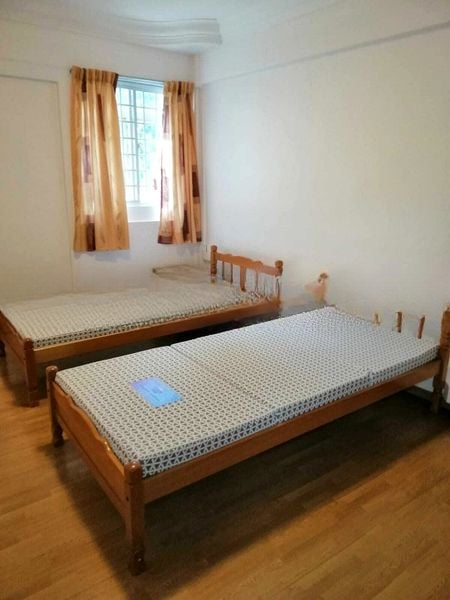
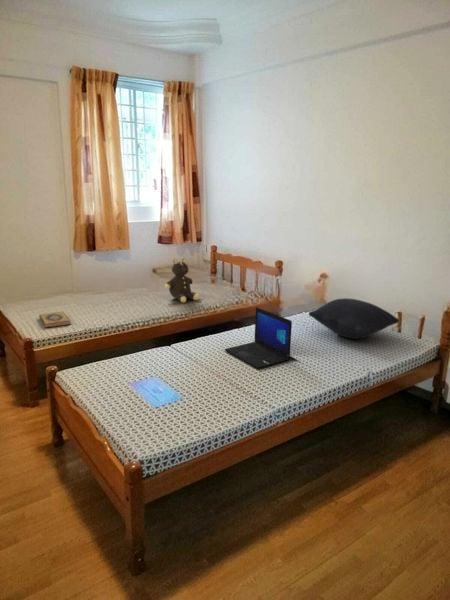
+ hardback book [38,311,71,329]
+ laptop [224,306,293,370]
+ pillow [308,297,400,340]
+ teddy bear [164,257,200,304]
